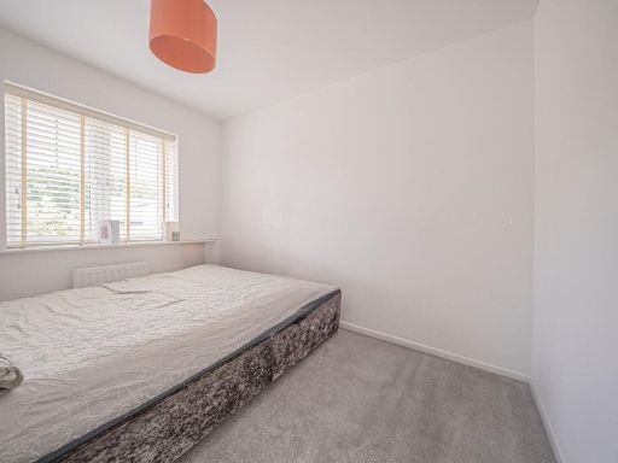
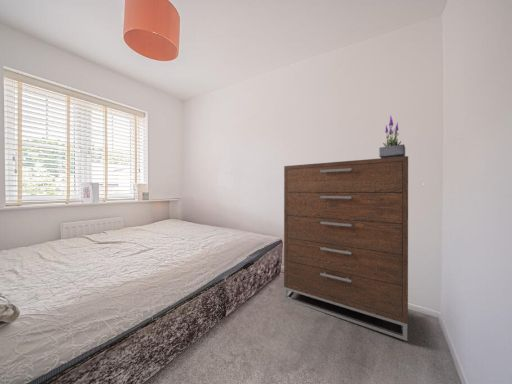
+ potted plant [378,114,406,158]
+ dresser [283,155,409,342]
